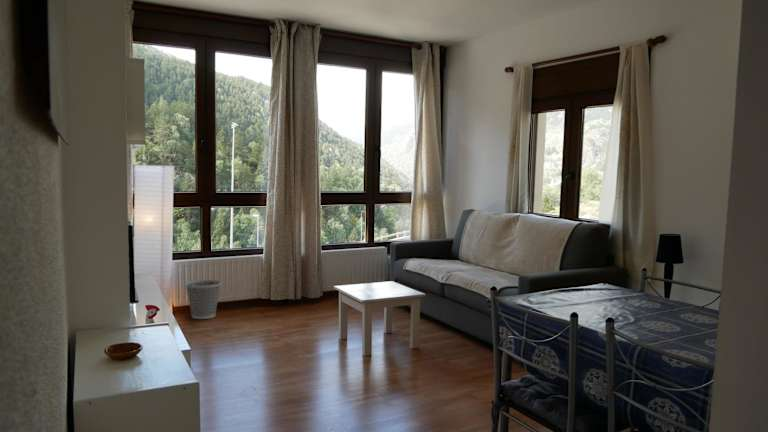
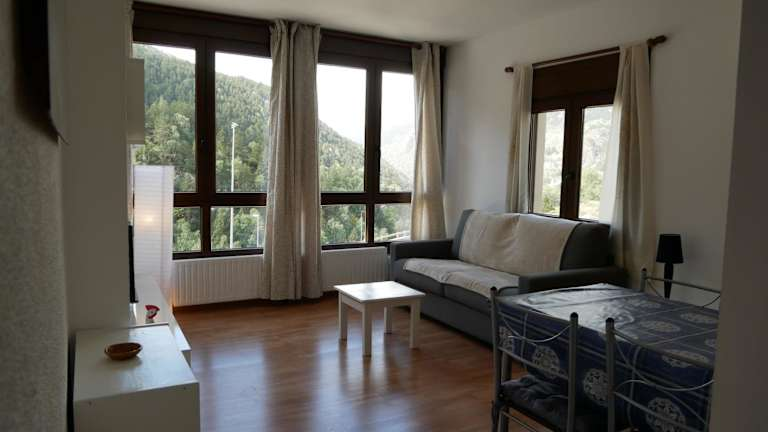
- wastebasket [184,279,223,320]
